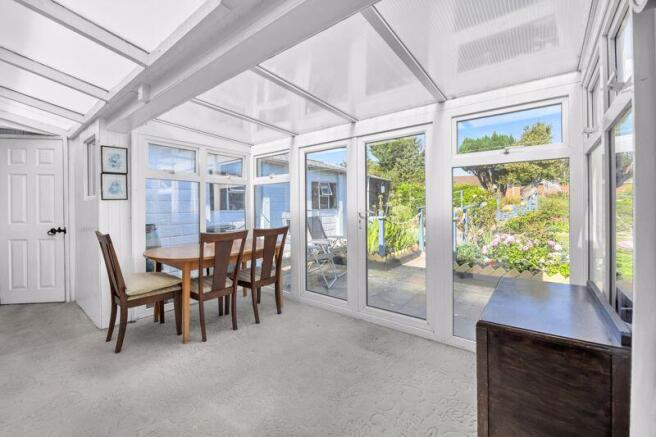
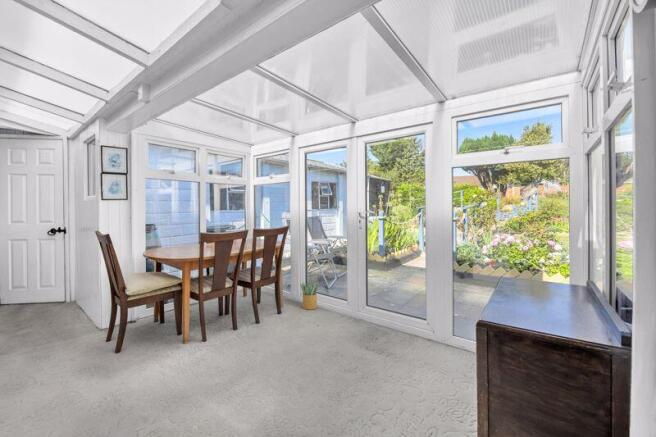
+ potted plant [299,281,320,310]
